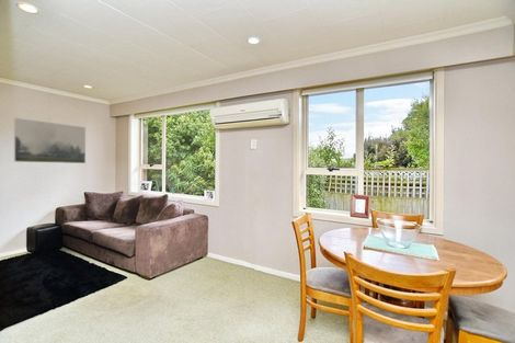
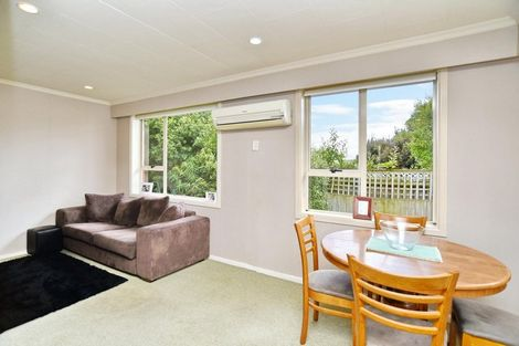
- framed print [13,117,87,164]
